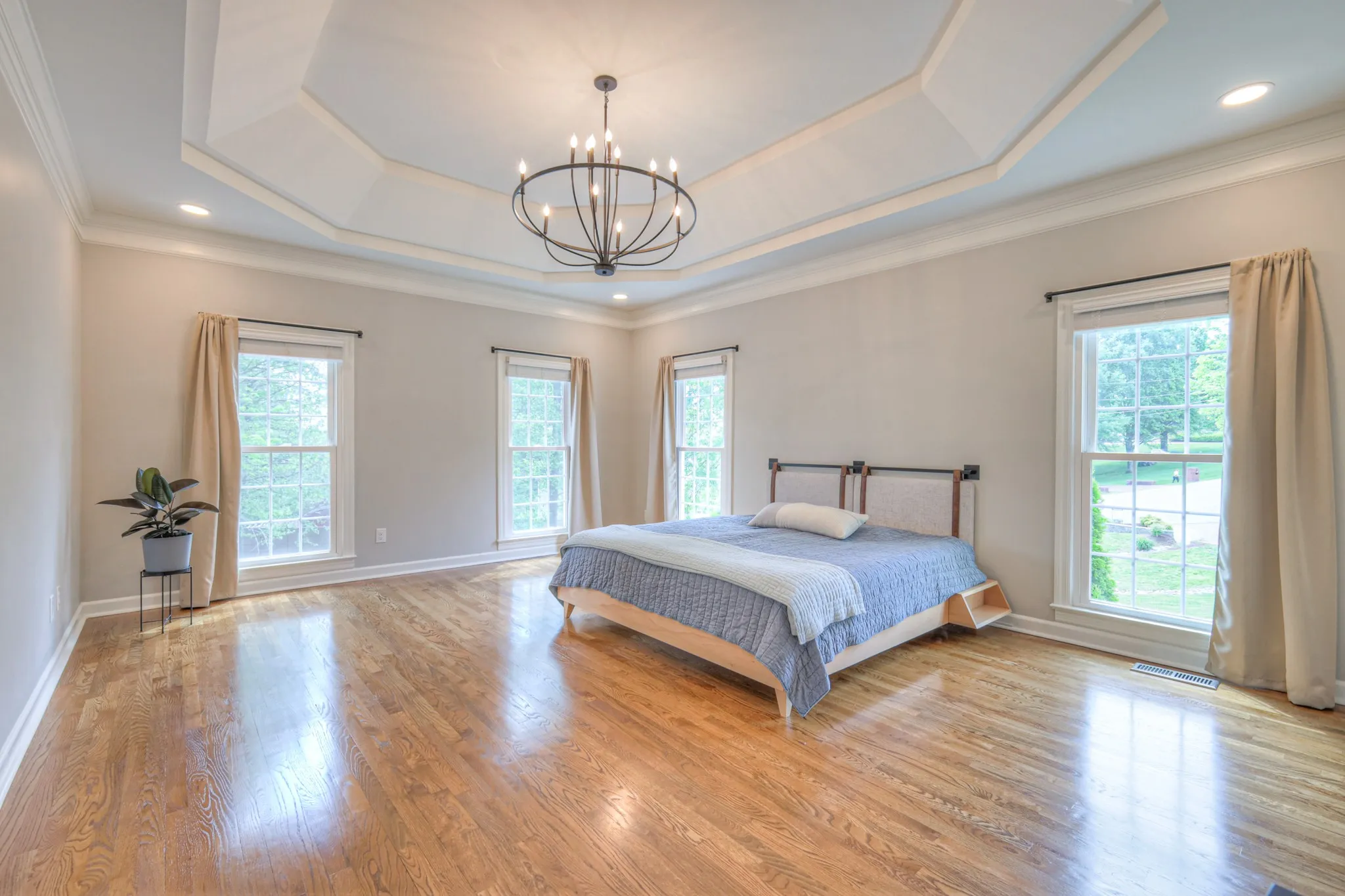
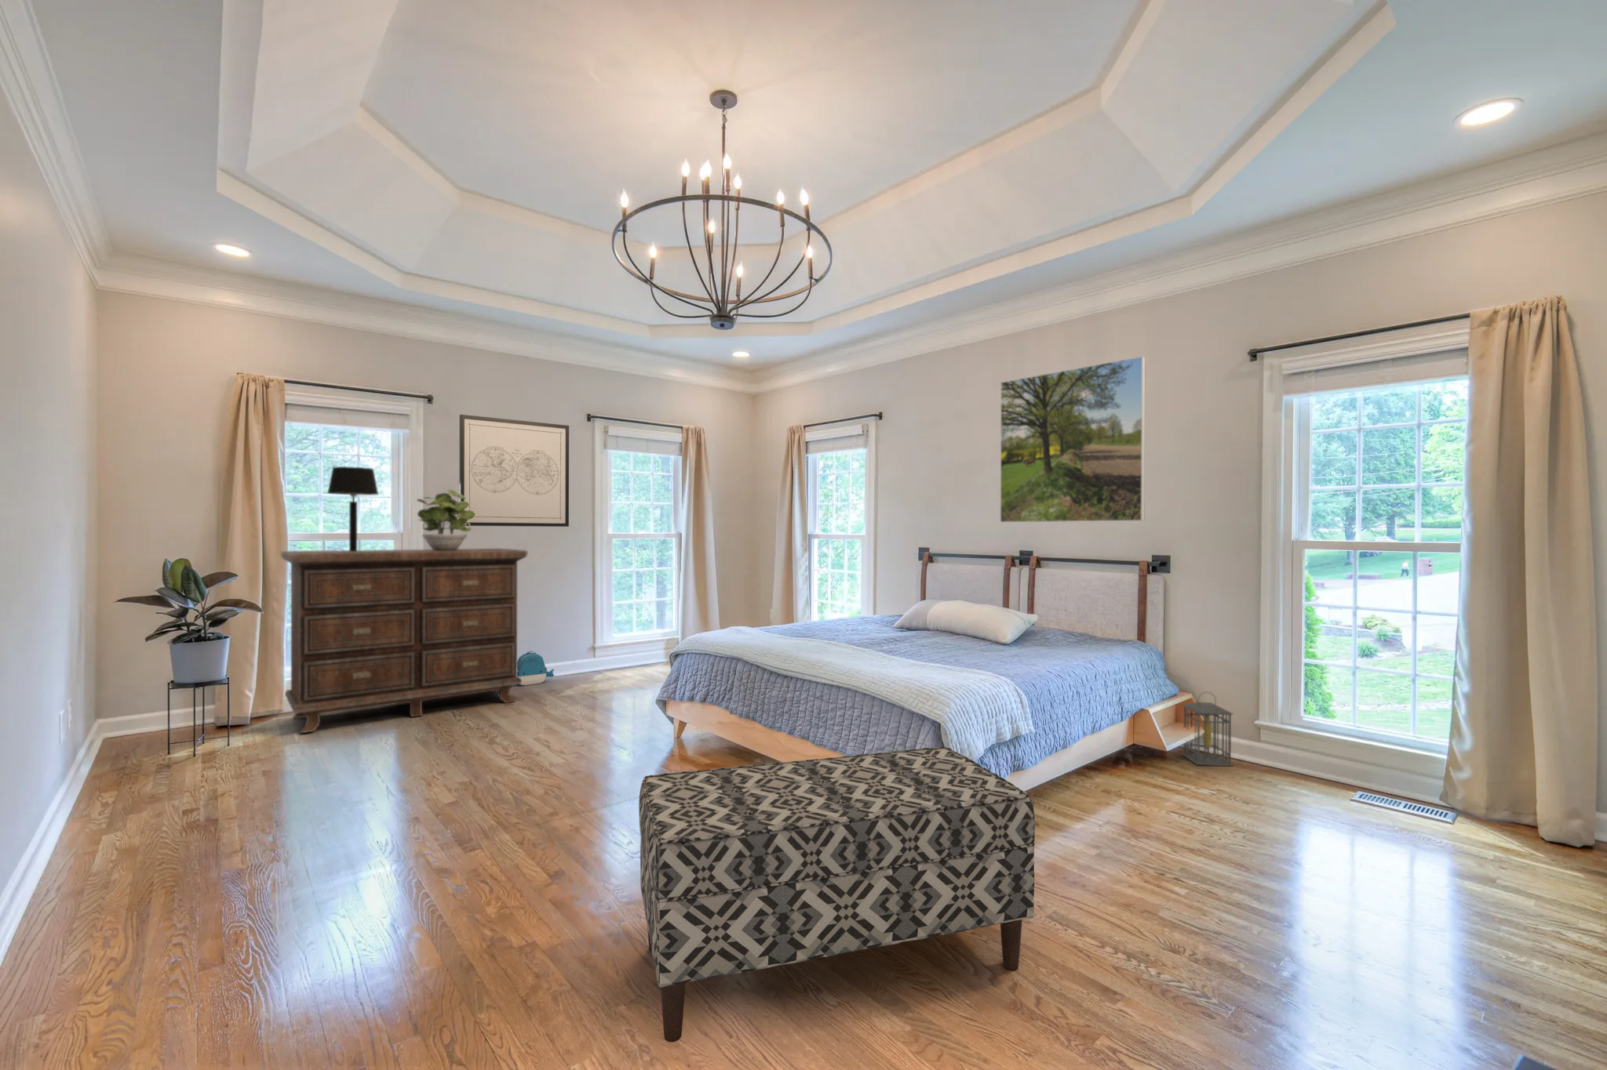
+ lantern [1180,691,1234,767]
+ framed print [1000,355,1146,523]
+ potted plant [416,488,476,551]
+ table lamp [326,466,380,551]
+ wall art [459,414,570,528]
+ backpack [517,651,554,687]
+ dresser [280,548,528,733]
+ bench [638,746,1036,1044]
